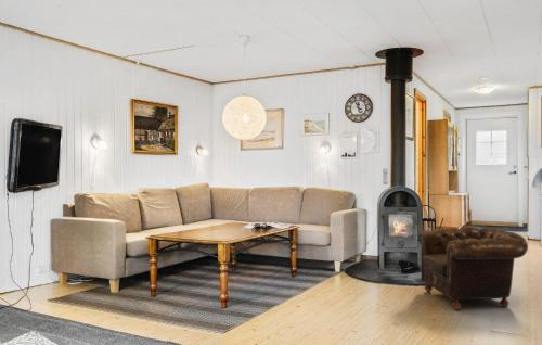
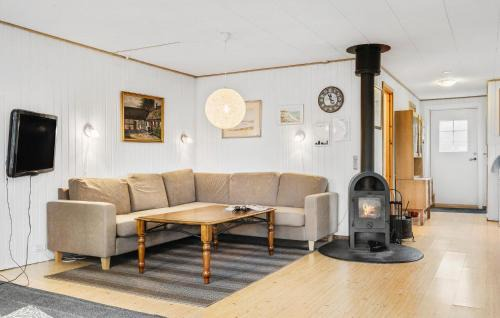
- armchair [417,226,529,311]
